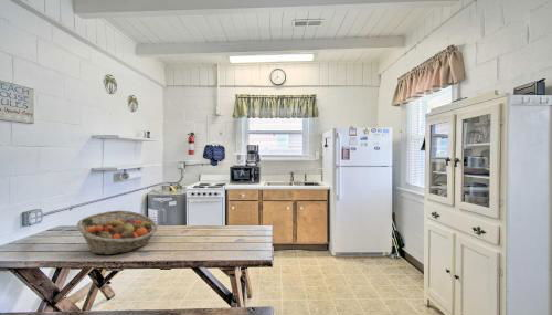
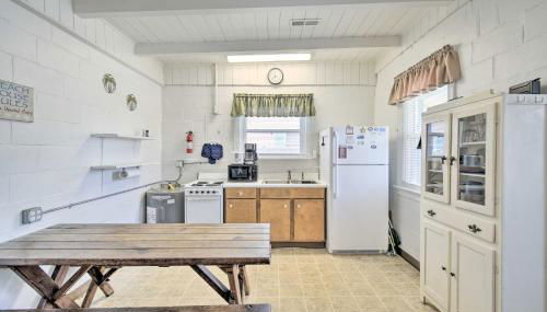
- fruit basket [76,209,159,256]
